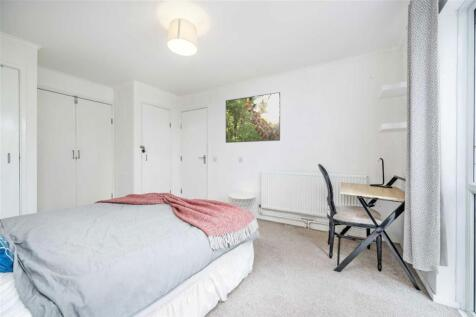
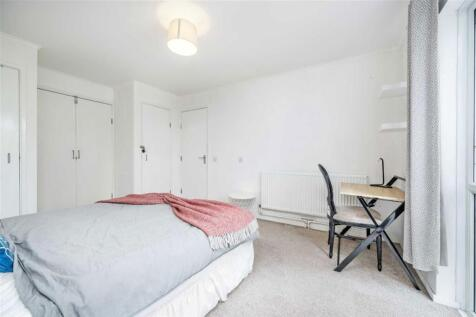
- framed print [225,91,281,144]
